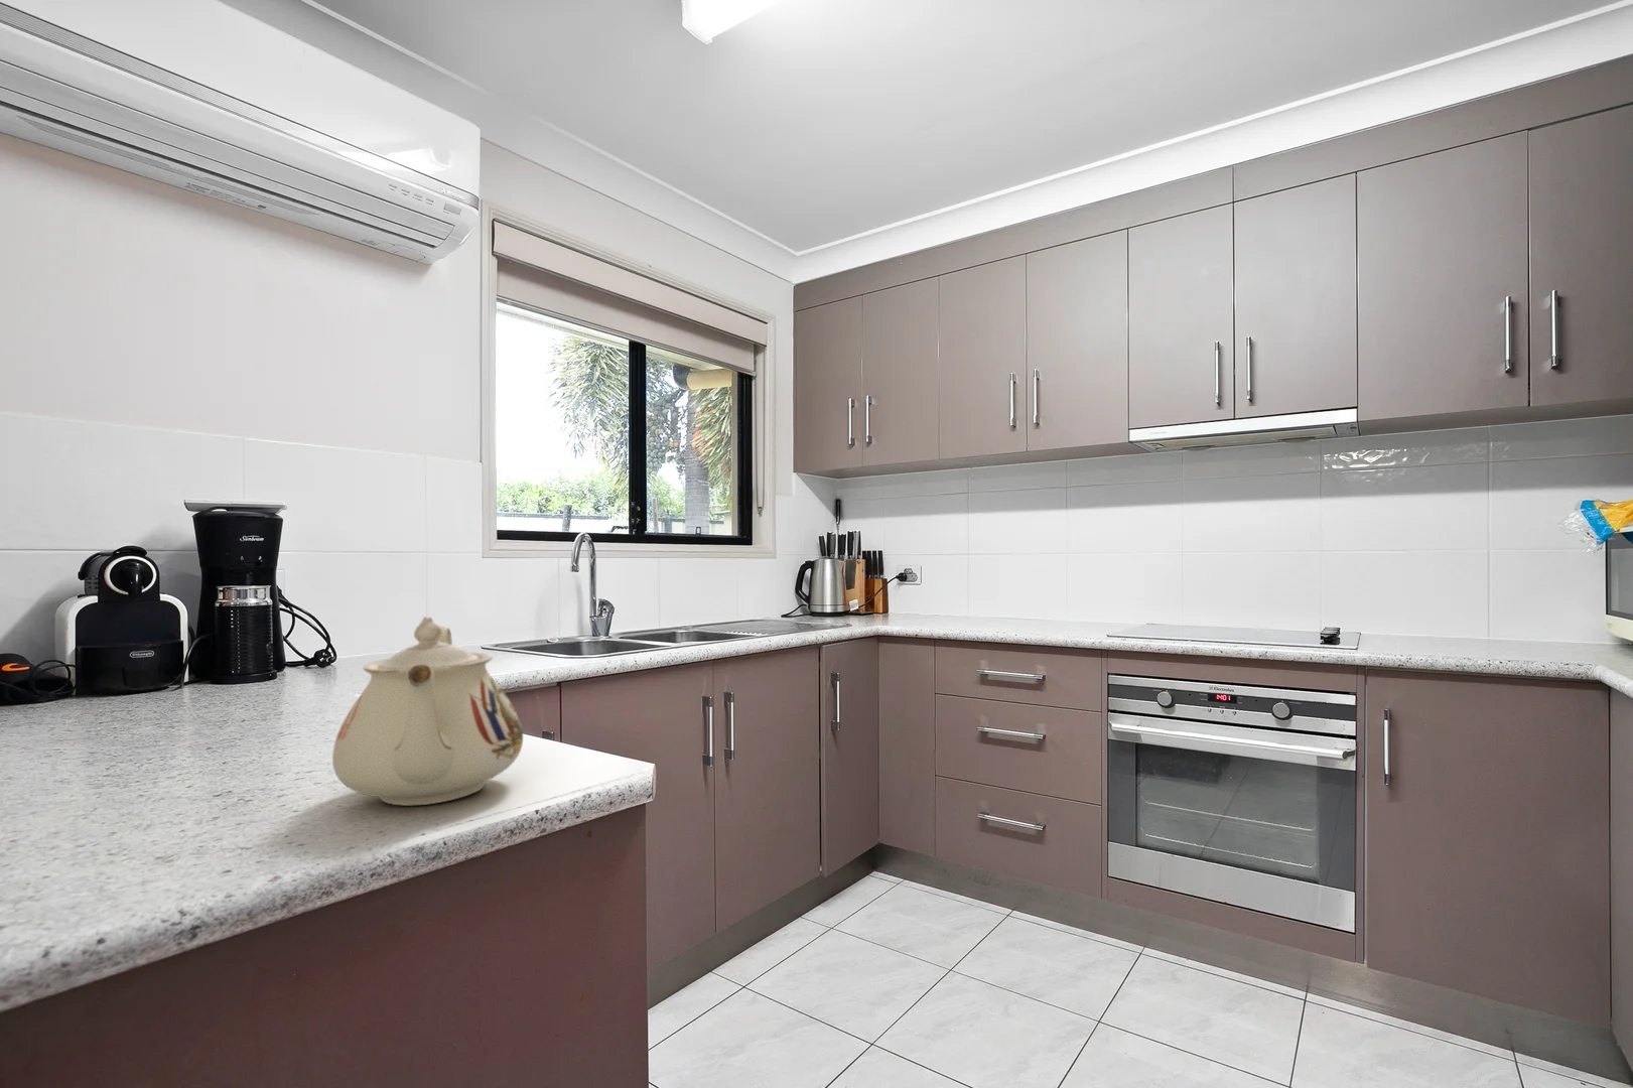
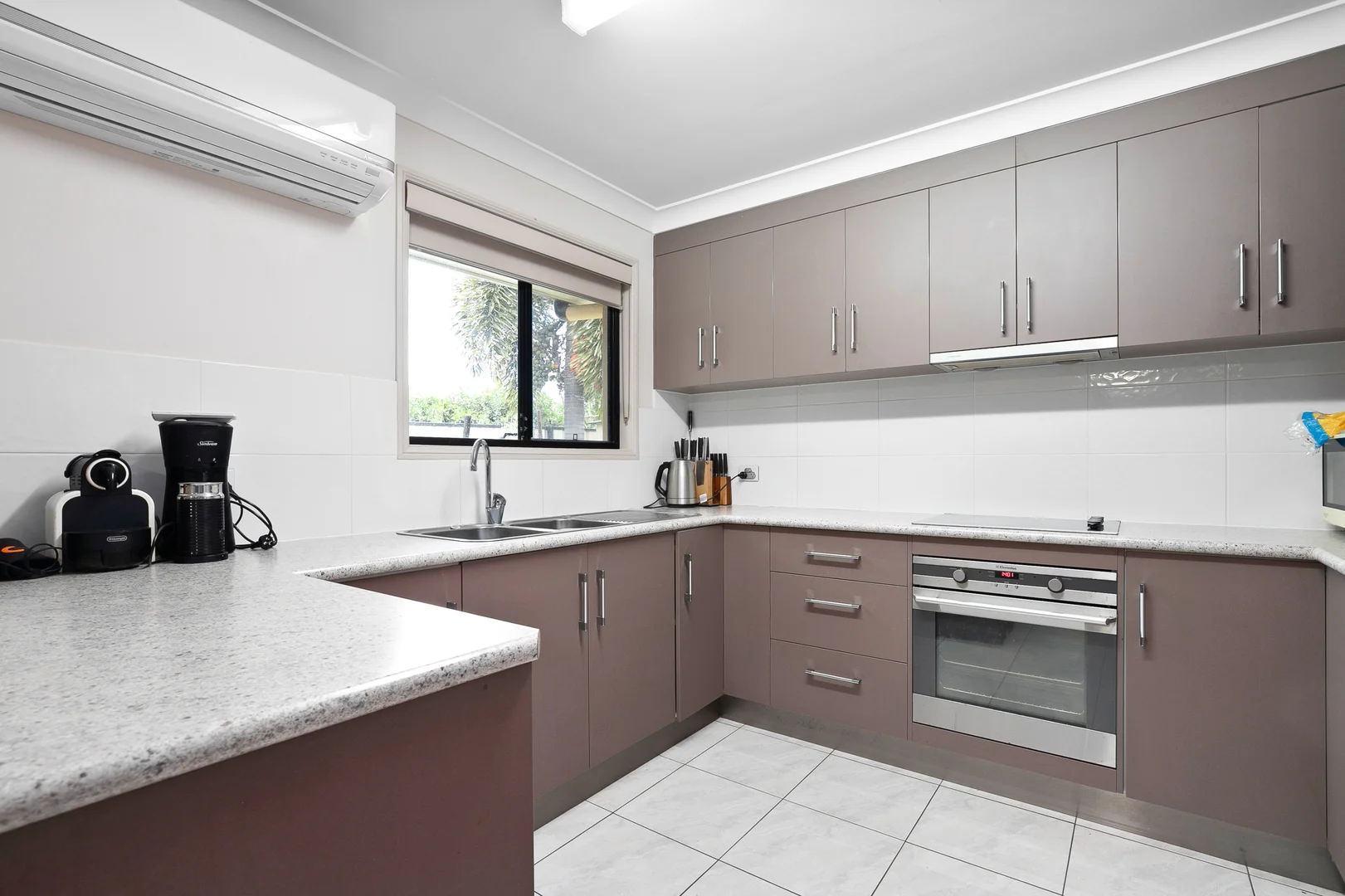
- teapot [331,616,523,807]
